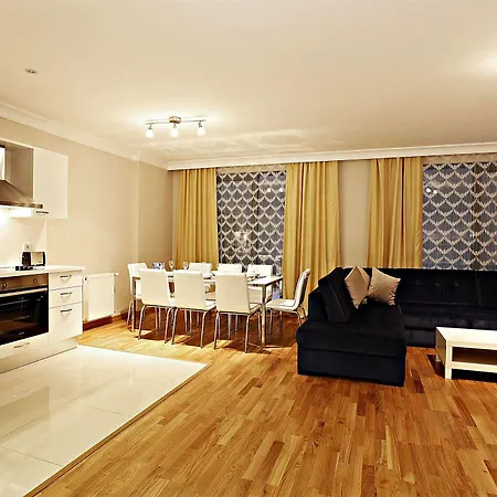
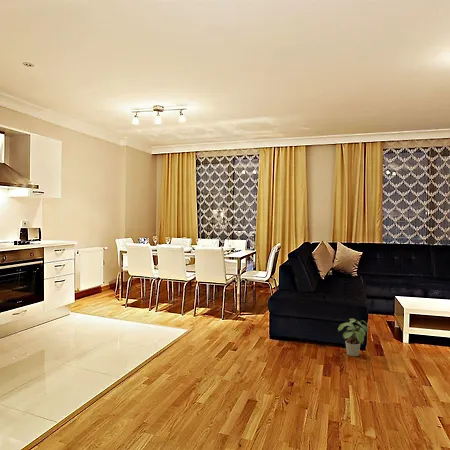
+ potted plant [337,318,370,357]
